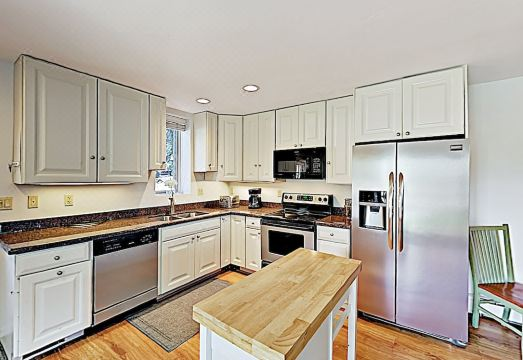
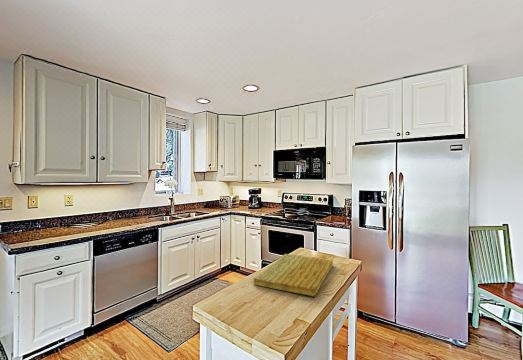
+ cutting board [253,253,334,297]
